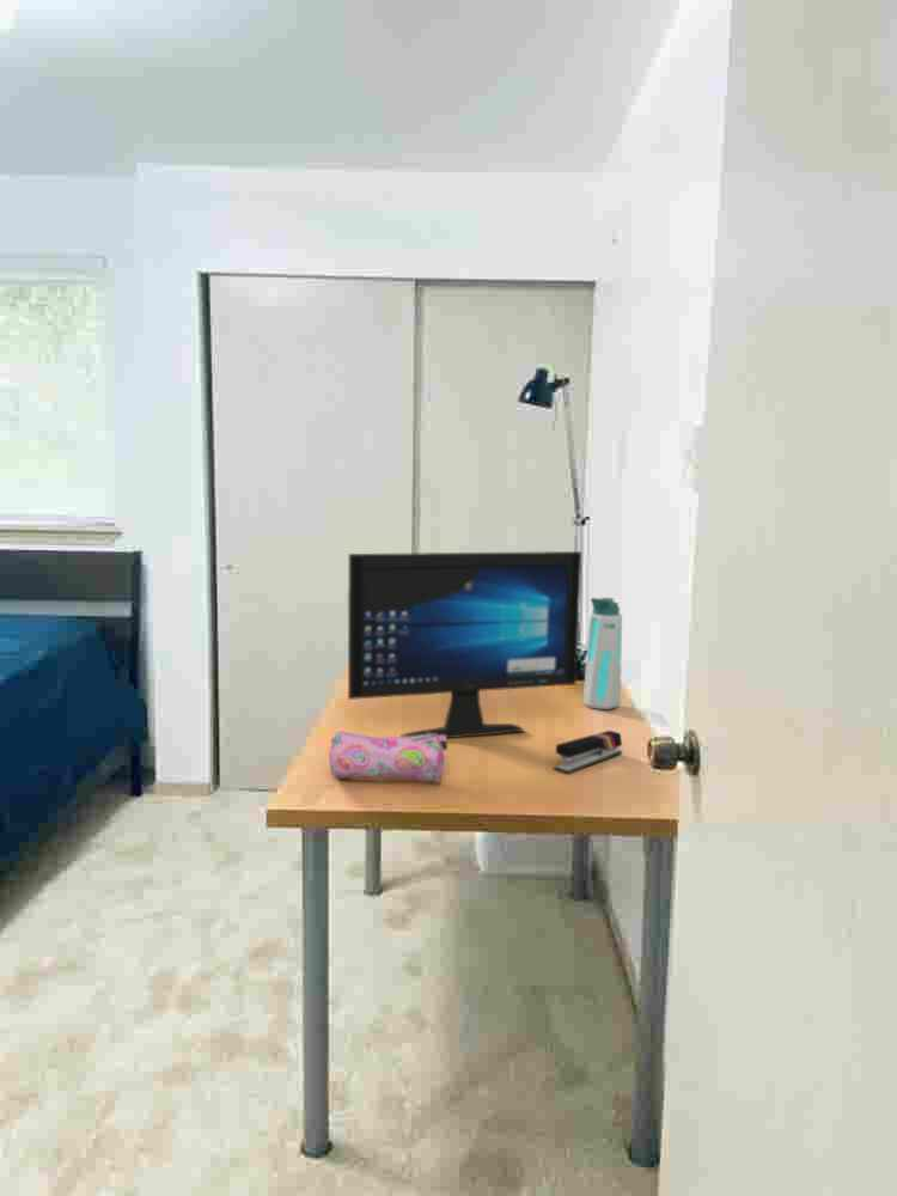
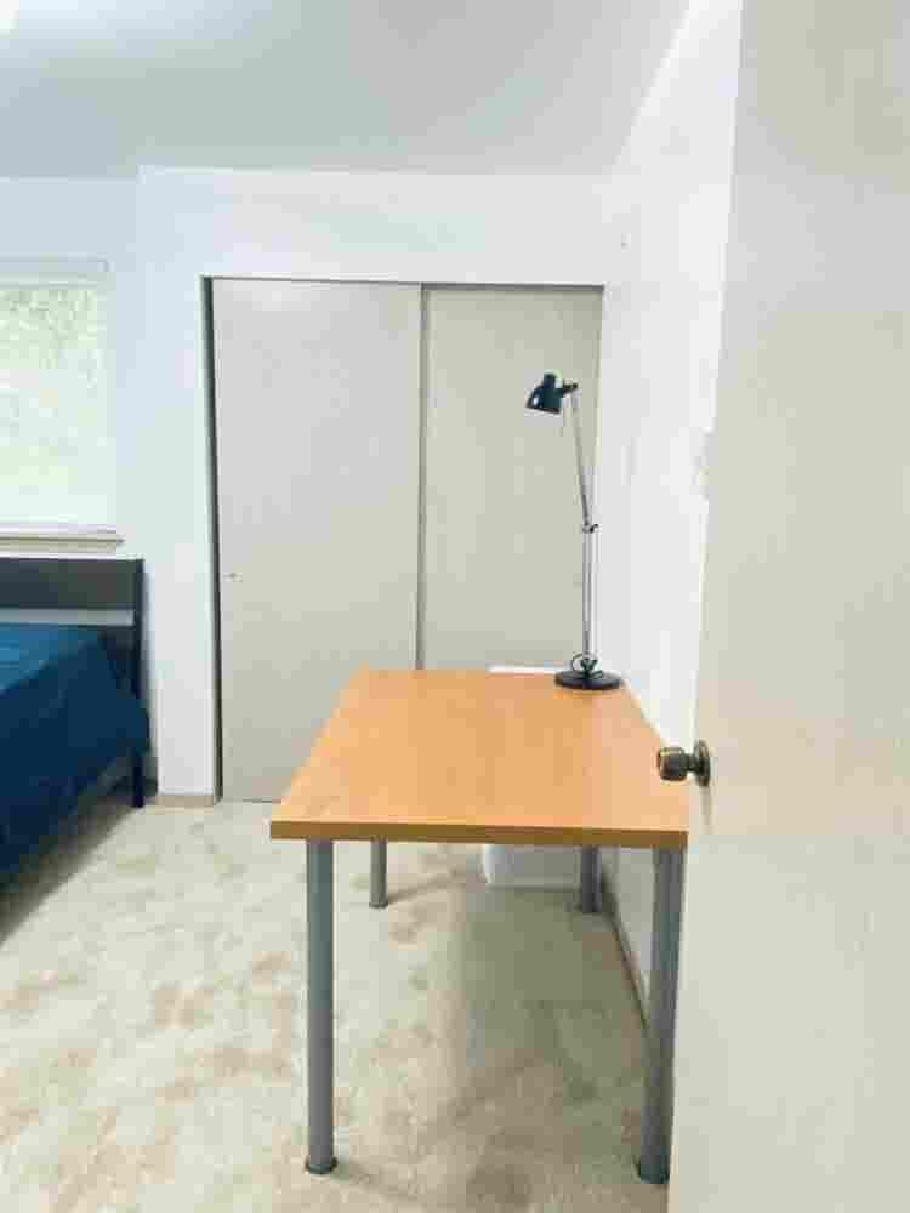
- water bottle [582,597,623,710]
- stapler [553,730,623,775]
- pencil case [328,730,448,785]
- computer monitor [347,550,582,739]
